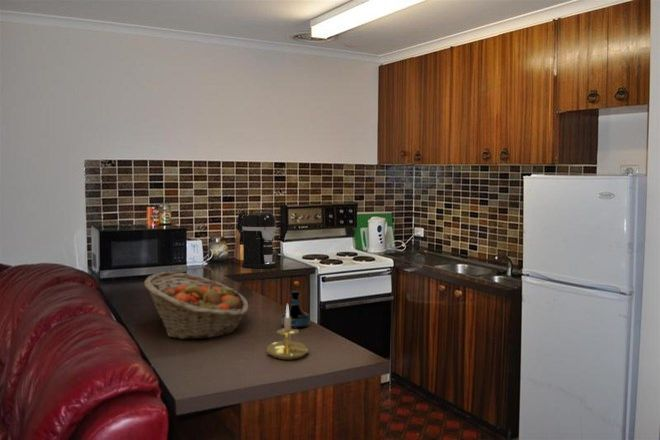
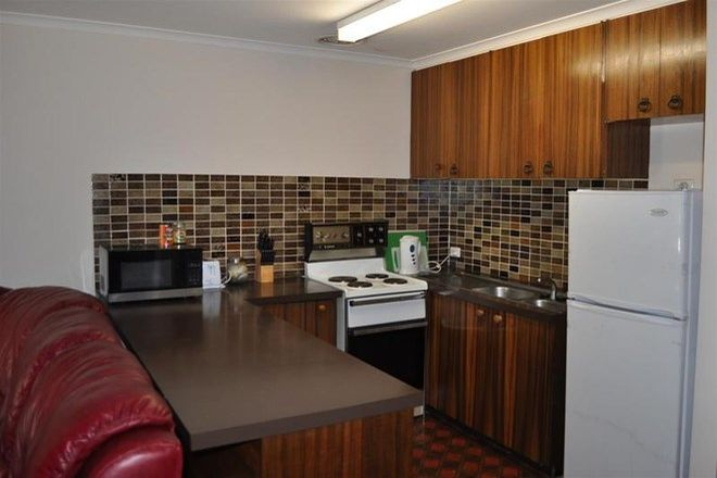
- fruit basket [143,271,250,340]
- tequila bottle [280,290,310,329]
- candle holder [266,303,309,361]
- coffee maker [241,211,278,269]
